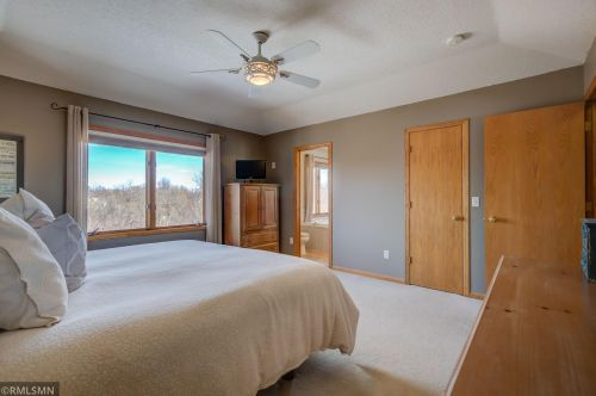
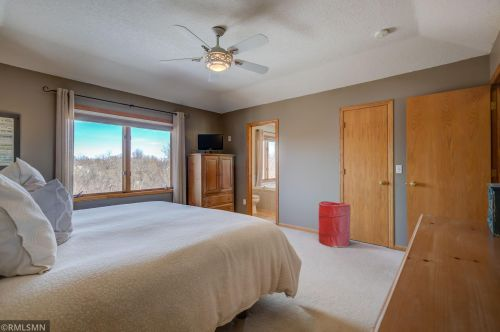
+ laundry hamper [318,200,352,248]
